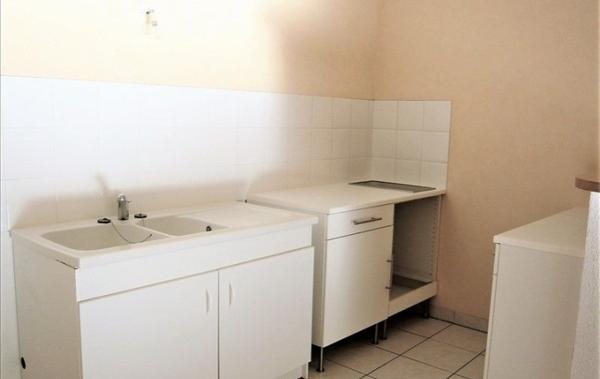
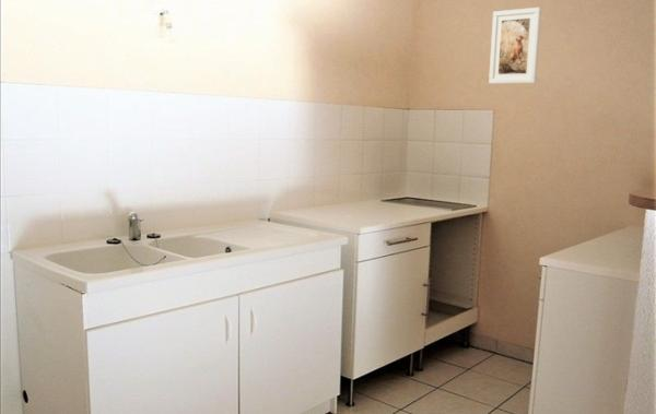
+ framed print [488,7,542,85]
